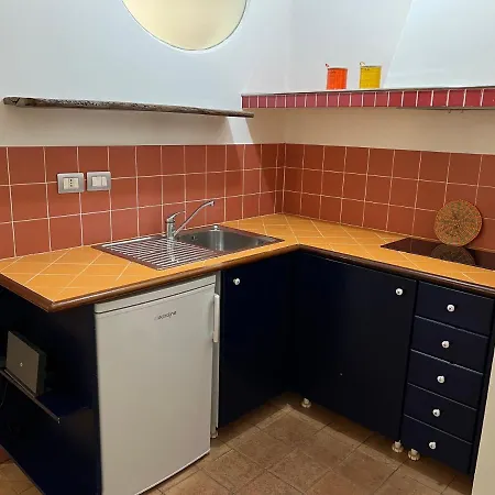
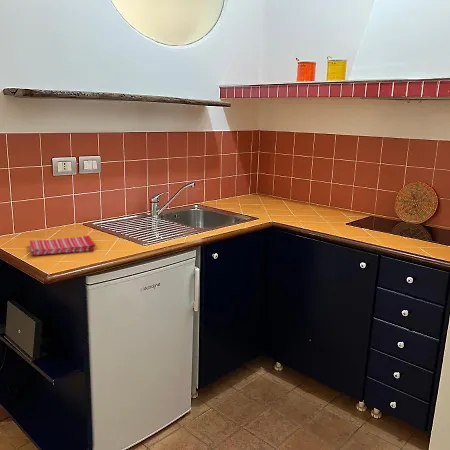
+ dish towel [28,234,96,257]
